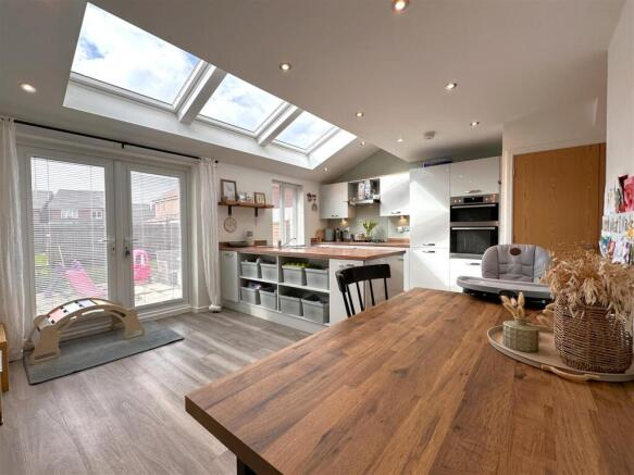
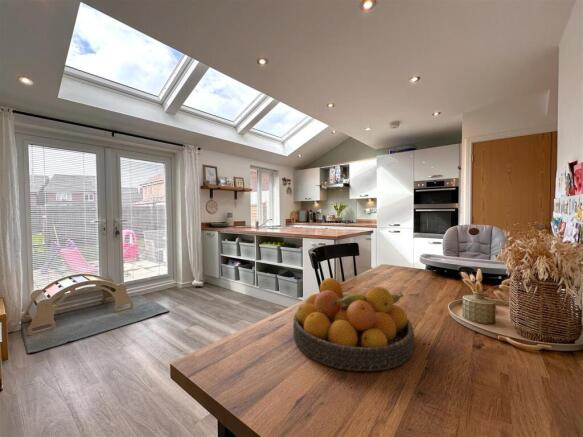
+ fruit bowl [292,277,415,372]
